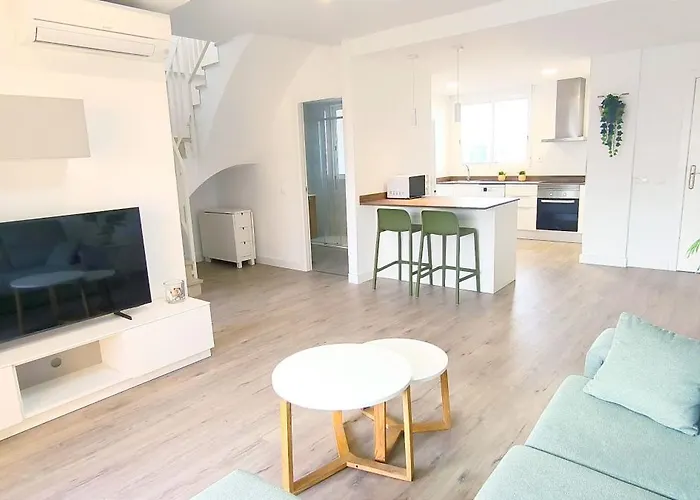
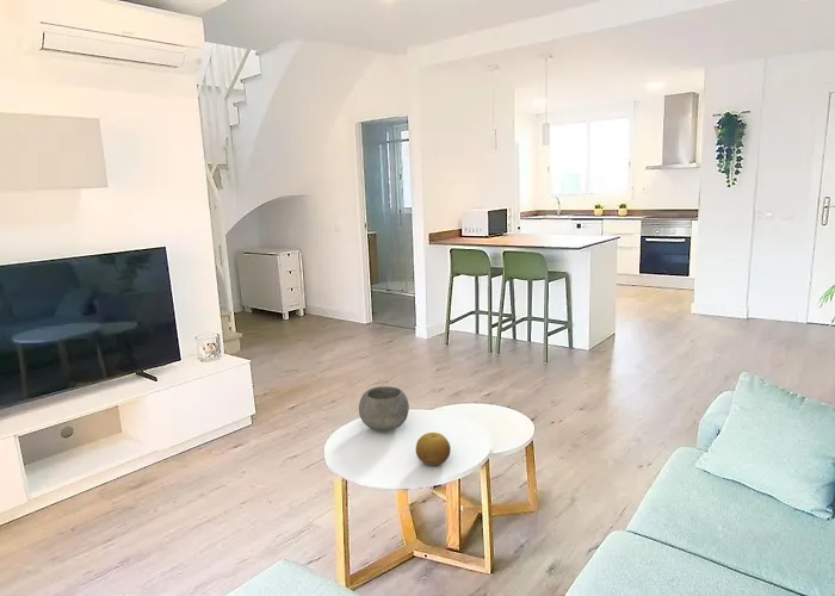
+ fruit [415,432,452,466]
+ bowl [358,385,410,433]
